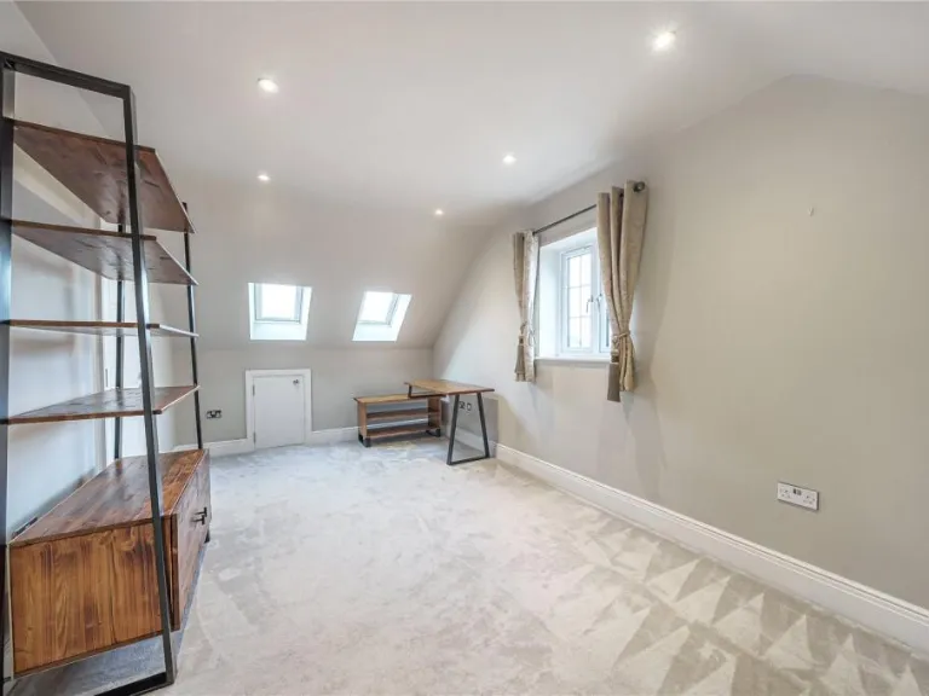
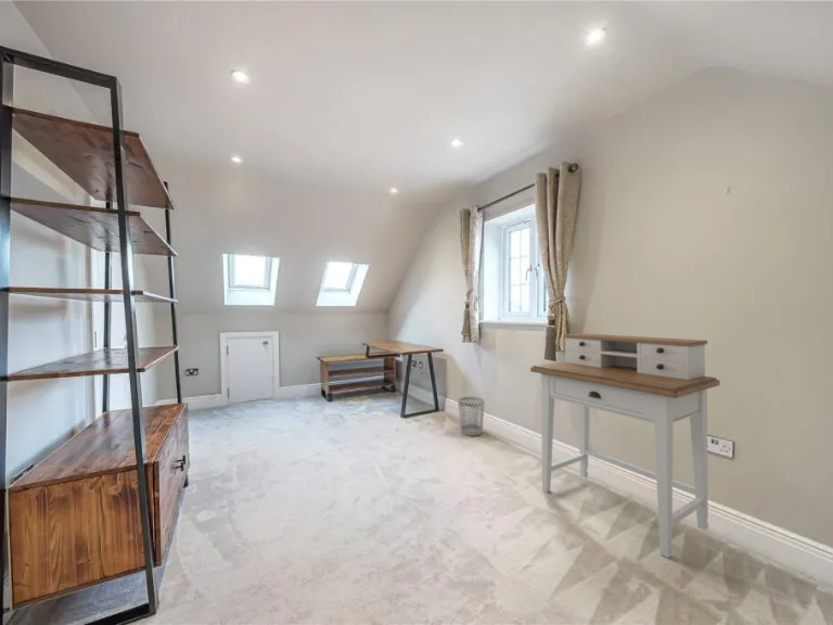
+ desk [529,332,721,559]
+ wastebasket [457,396,486,437]
